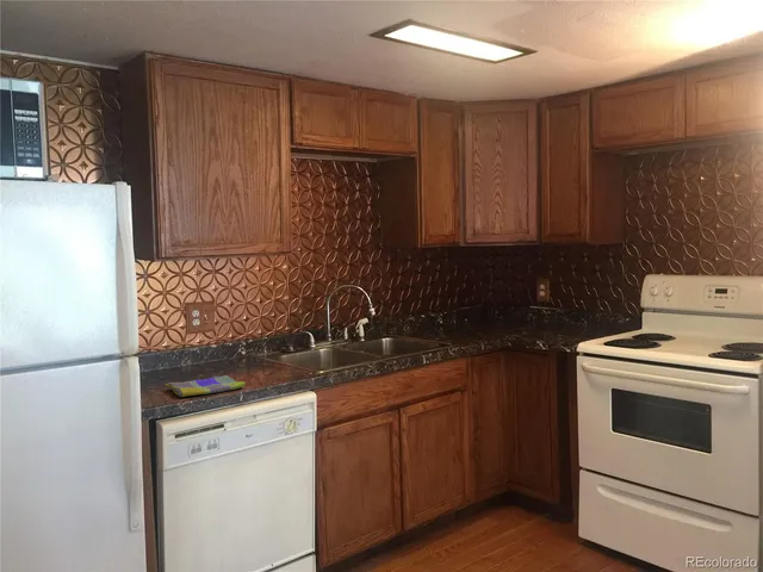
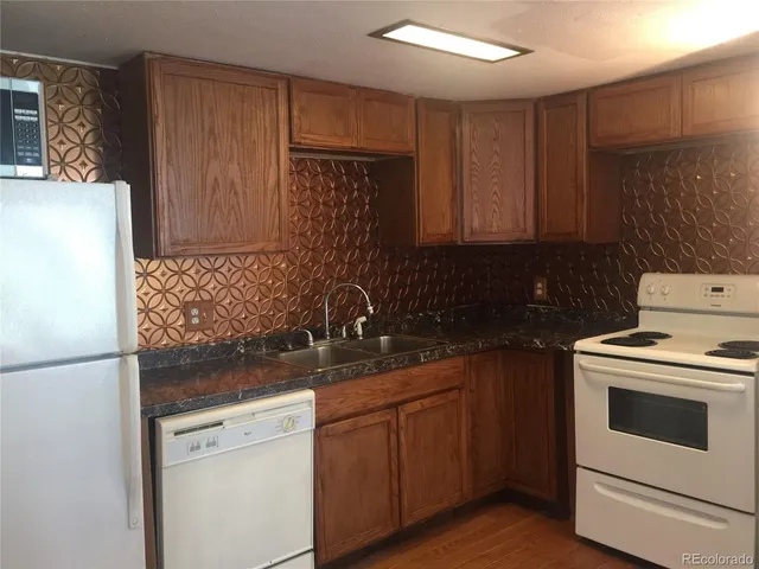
- dish towel [165,374,247,398]
